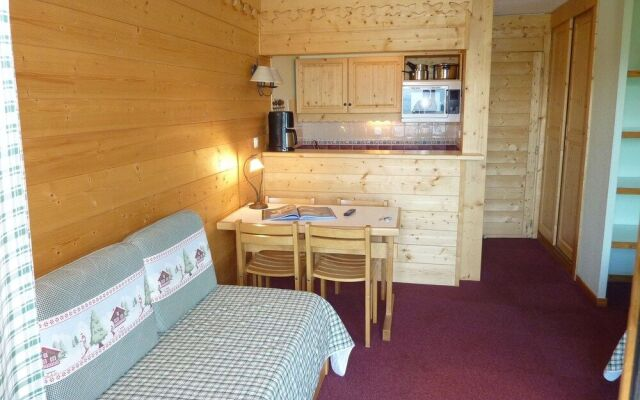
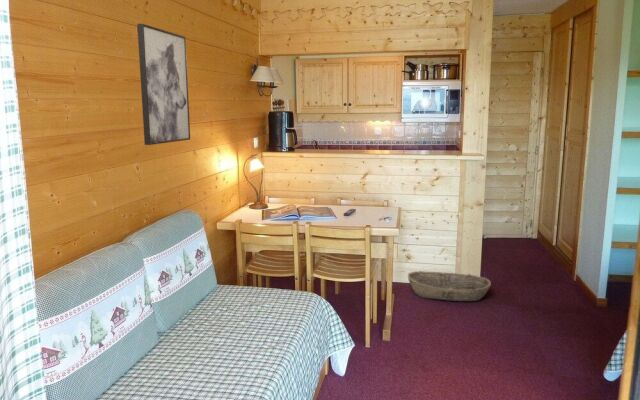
+ wall art [136,23,191,146]
+ basket [407,270,492,302]
